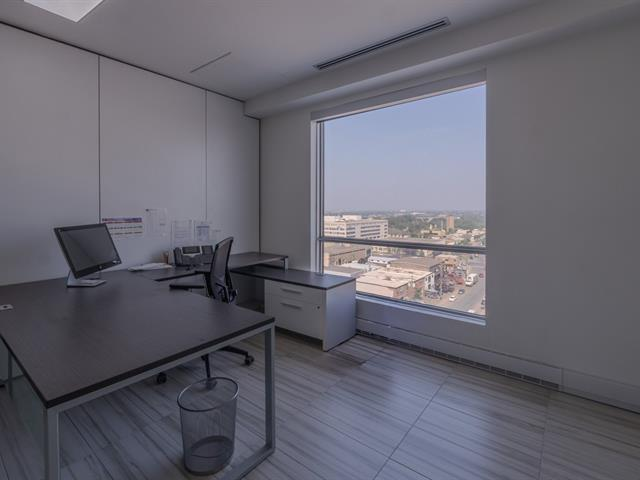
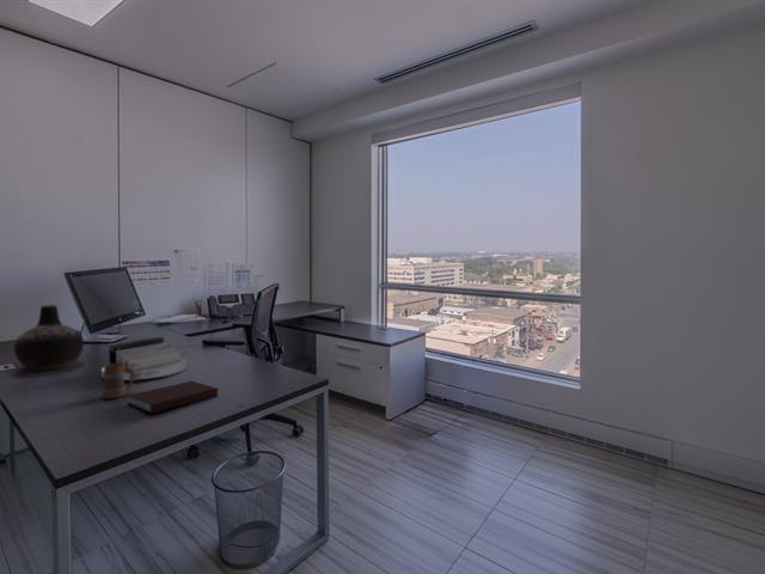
+ notebook [127,380,219,415]
+ mug [100,364,134,399]
+ vase [13,304,85,371]
+ desk organizer [100,336,189,381]
